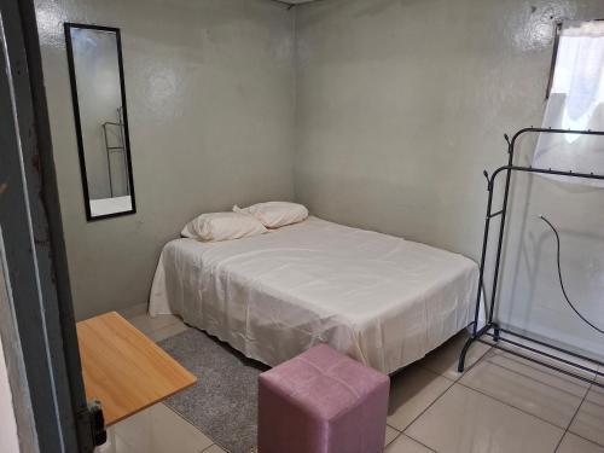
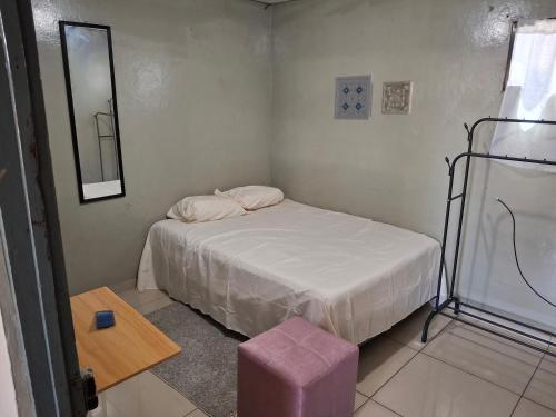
+ wall ornament [380,80,414,116]
+ wall art [332,73,375,121]
+ smartphone [95,309,116,330]
